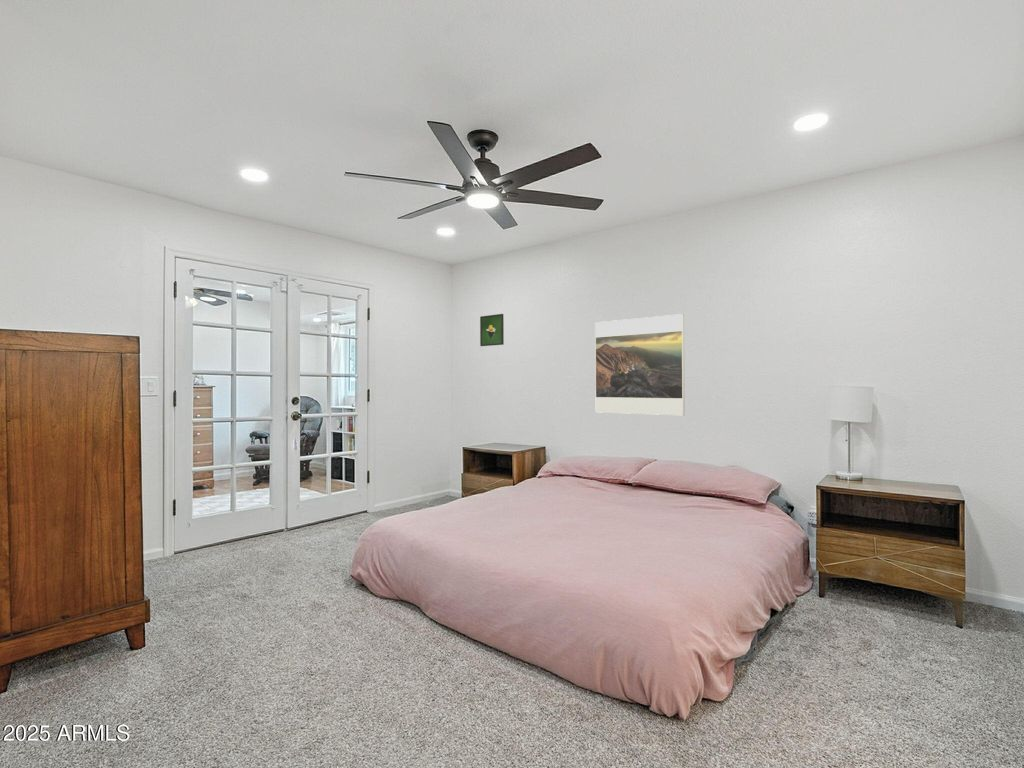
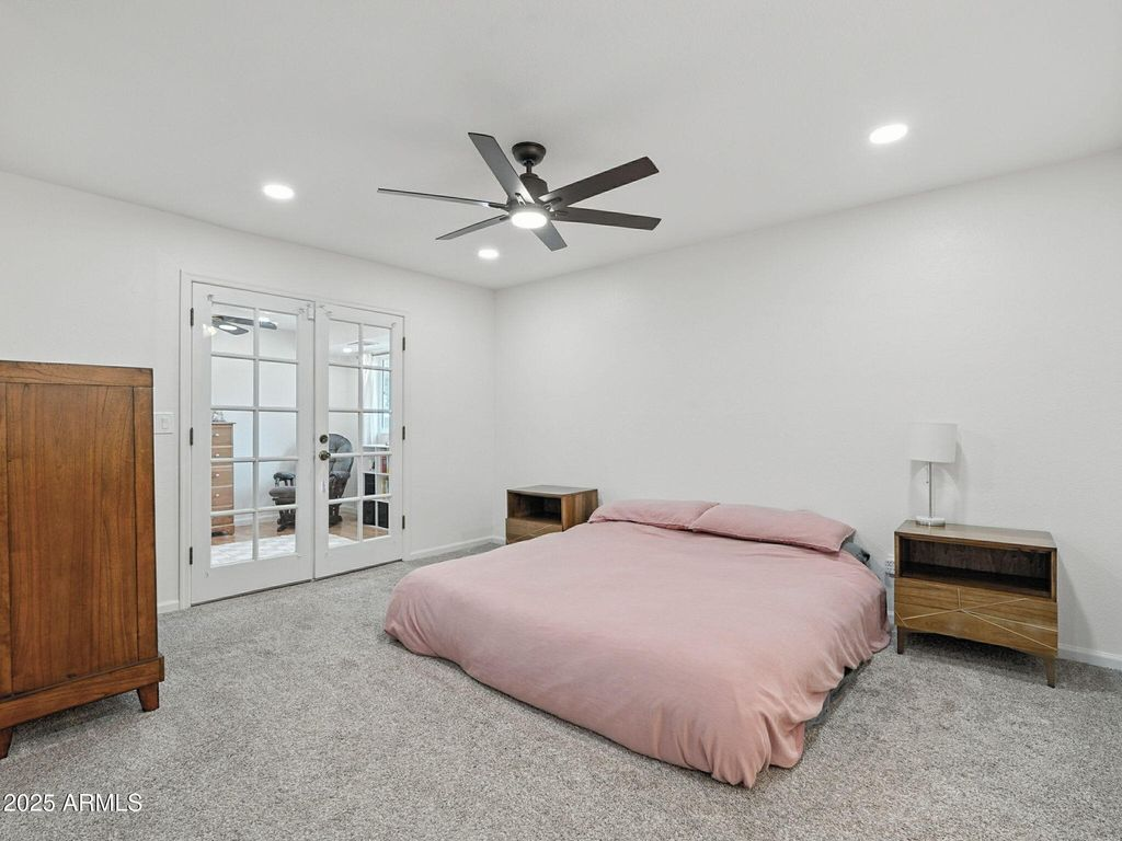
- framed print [594,313,686,416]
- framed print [479,313,505,347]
